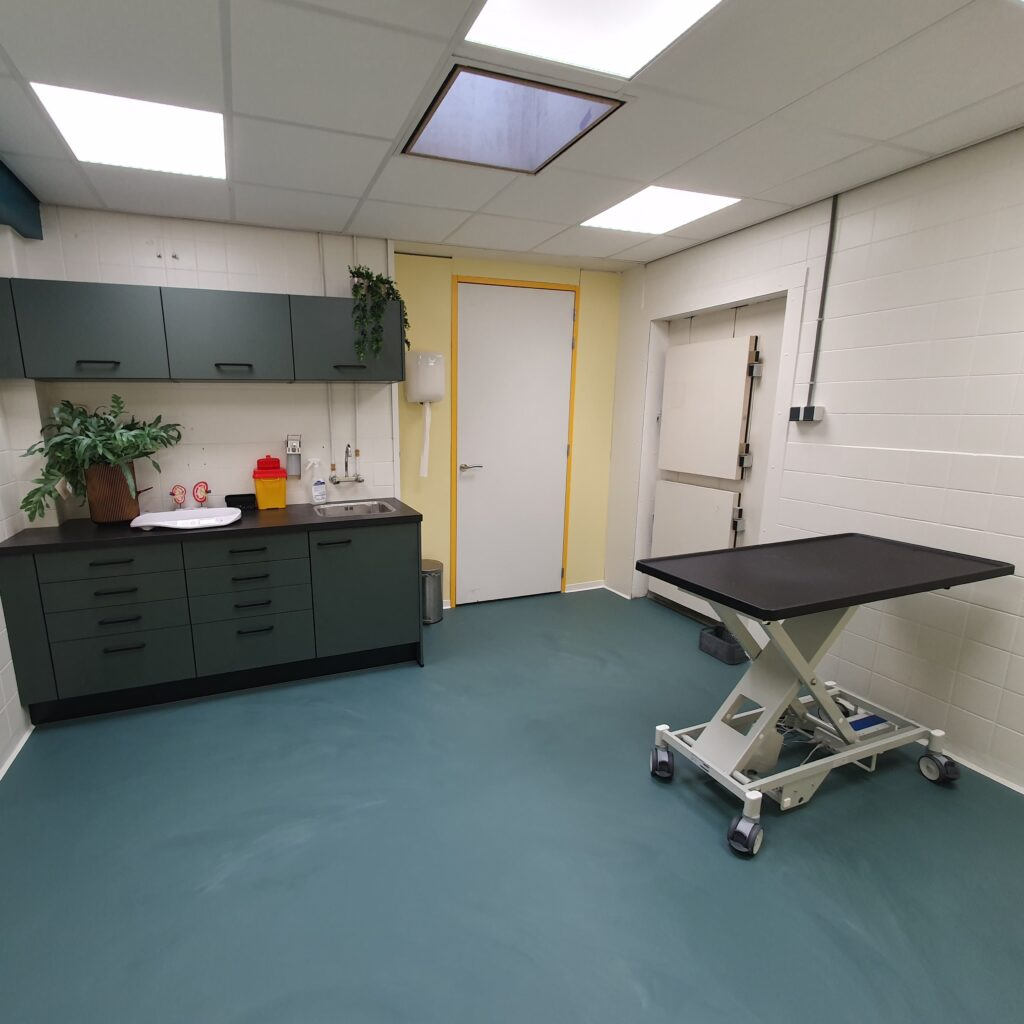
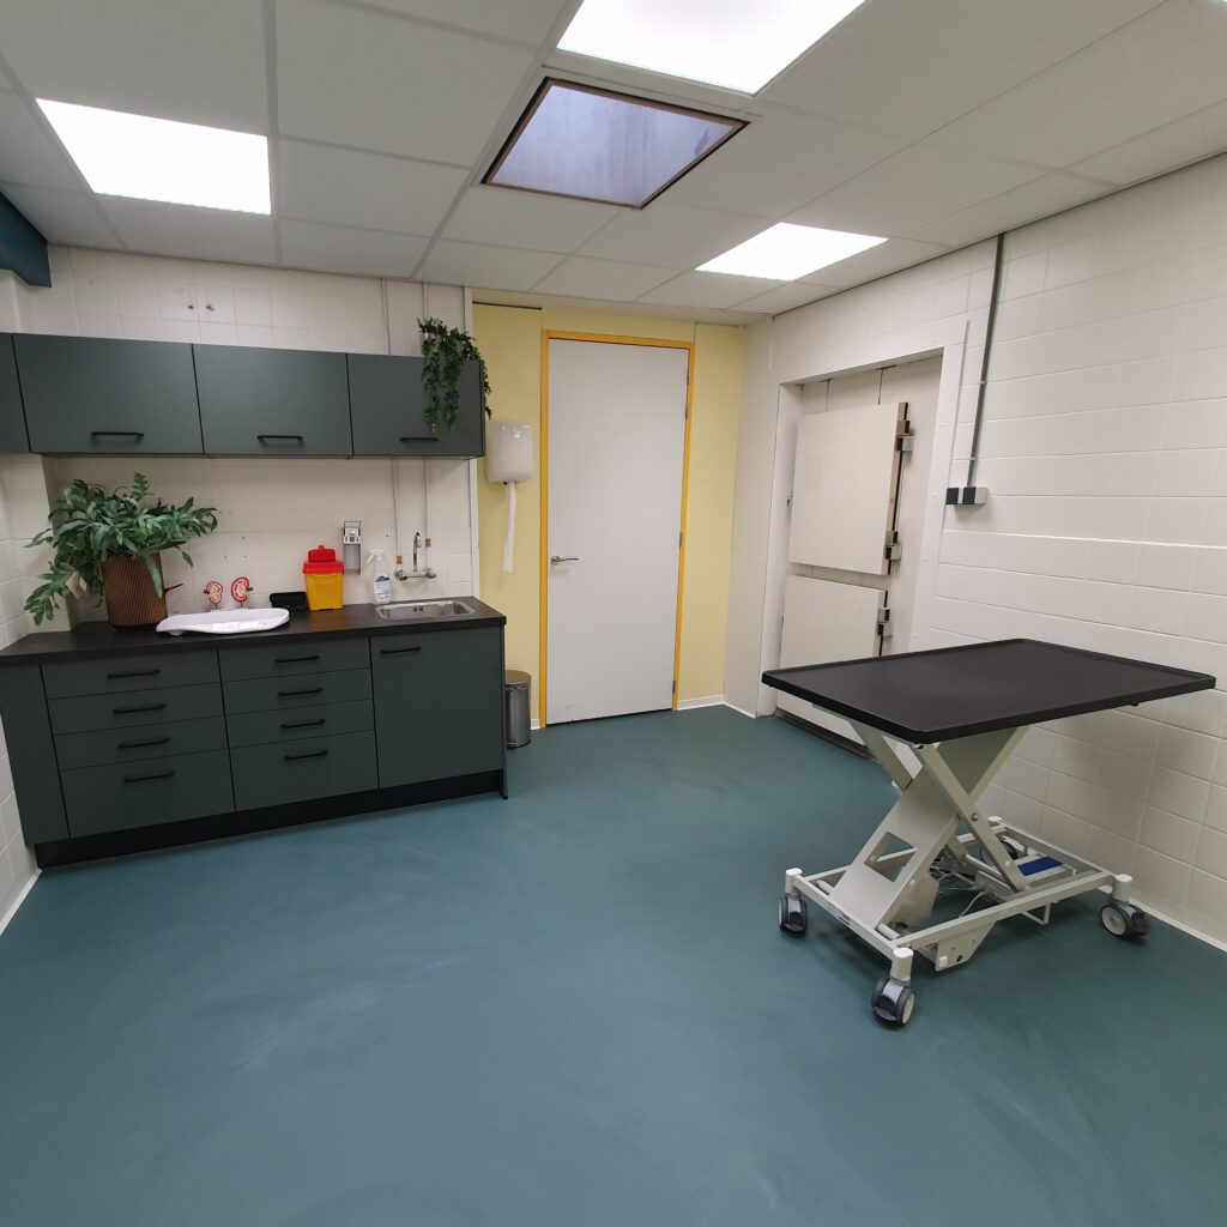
- storage bin [698,624,751,665]
